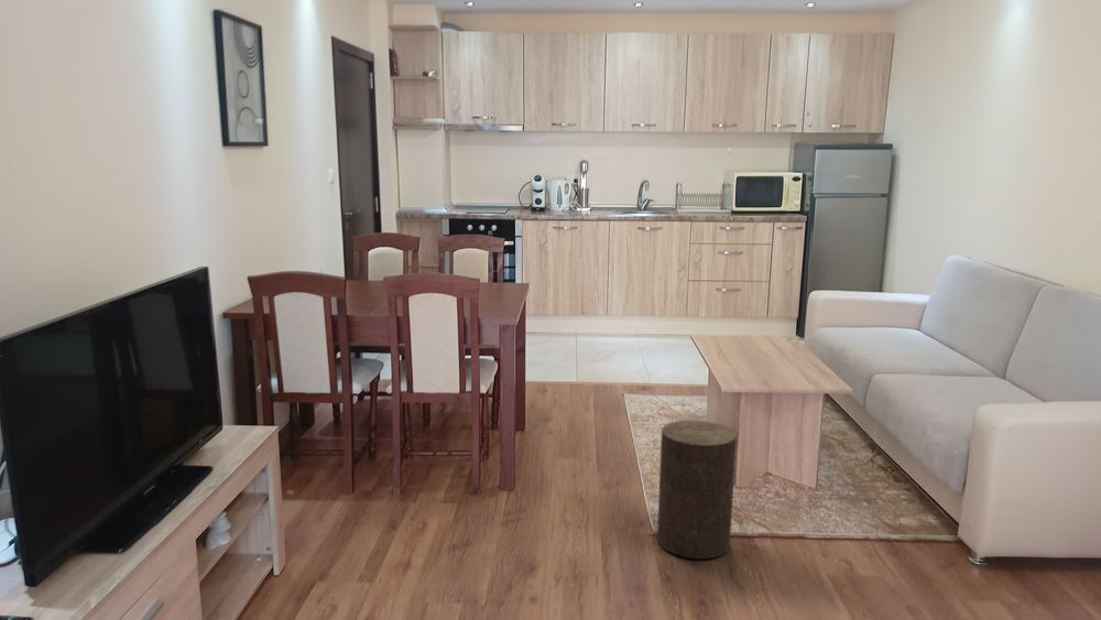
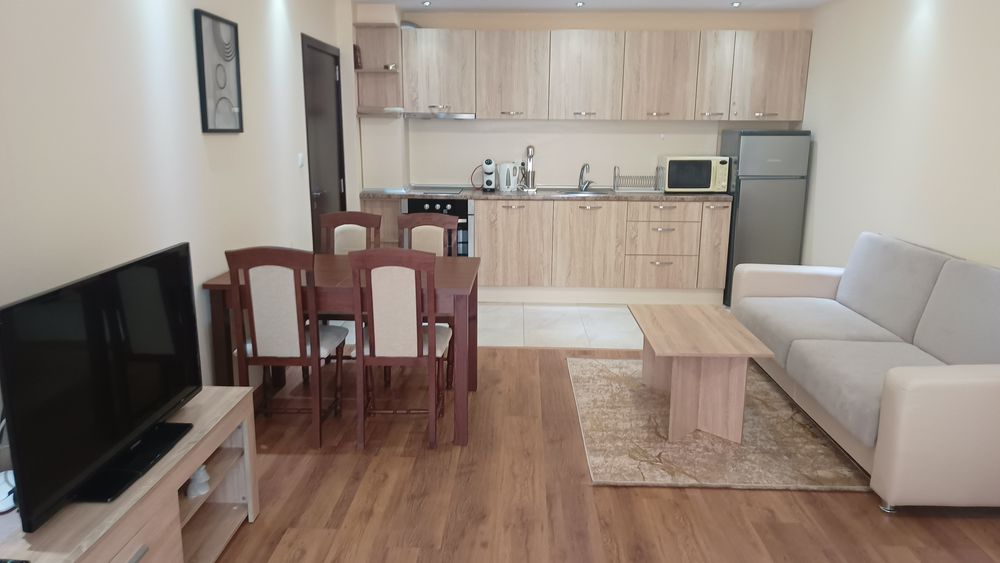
- stool [656,420,738,561]
